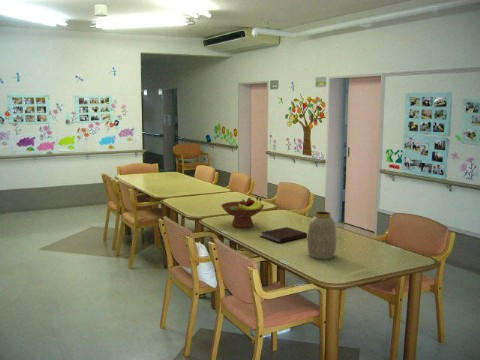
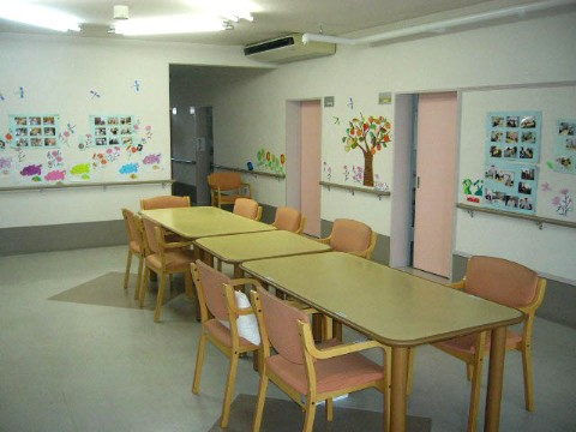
- fruit bowl [220,196,265,229]
- notebook [259,226,308,244]
- vase [307,210,337,260]
